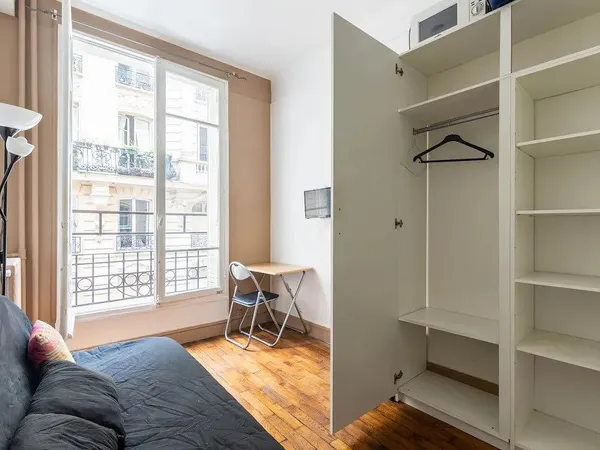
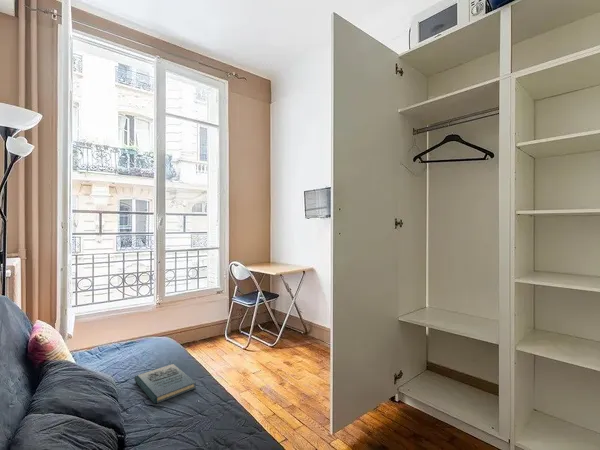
+ book [133,363,197,404]
